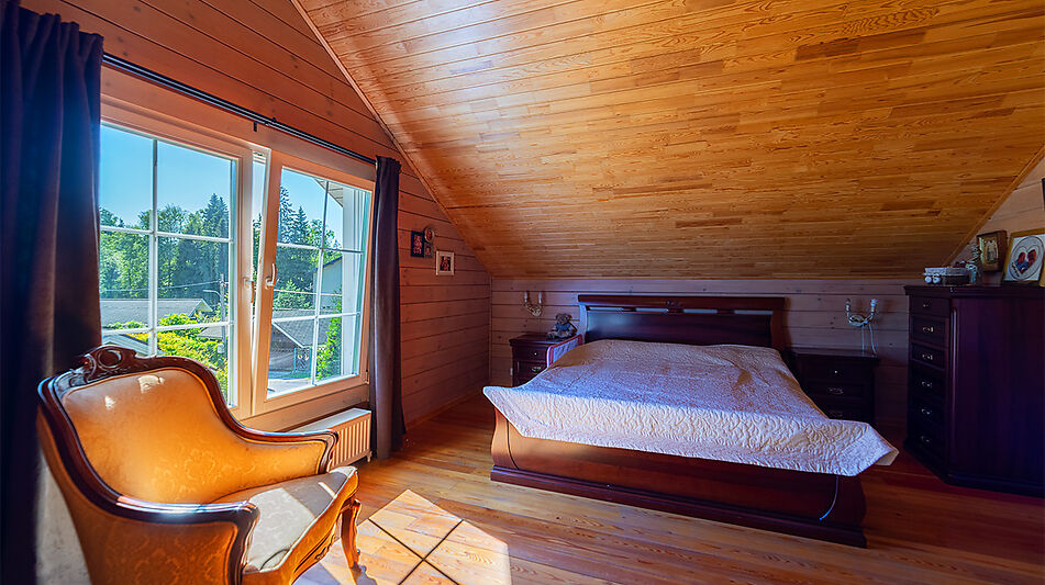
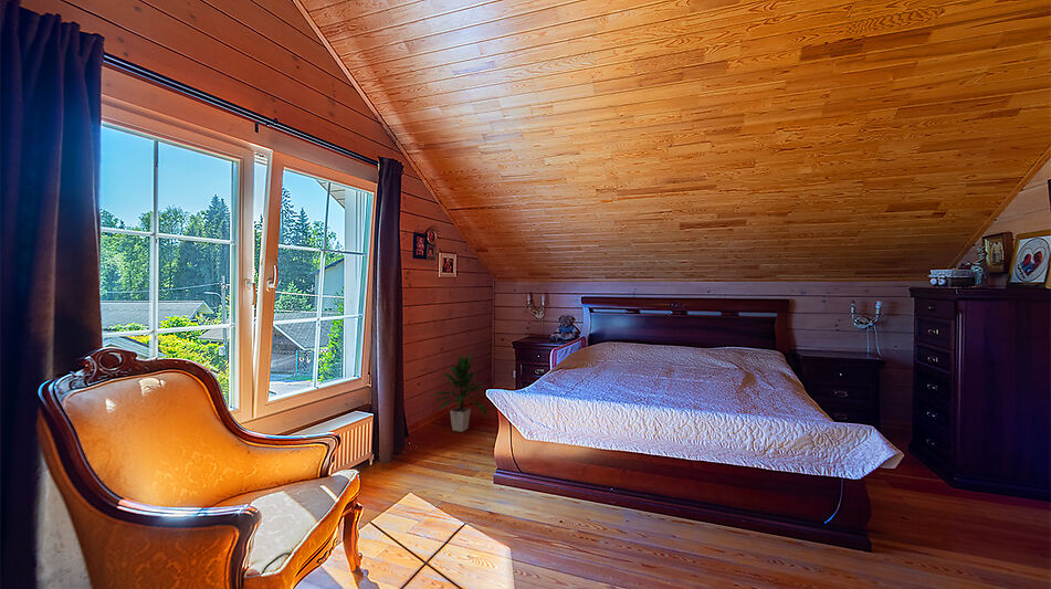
+ indoor plant [431,353,488,433]
